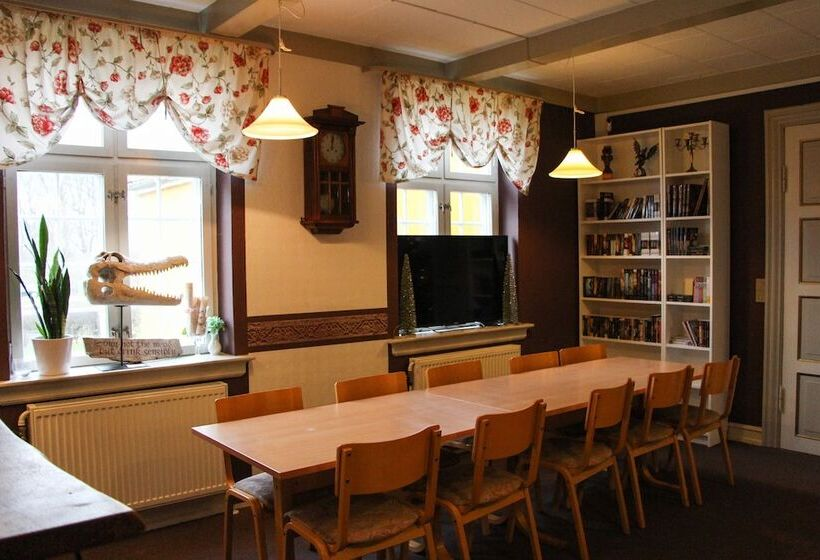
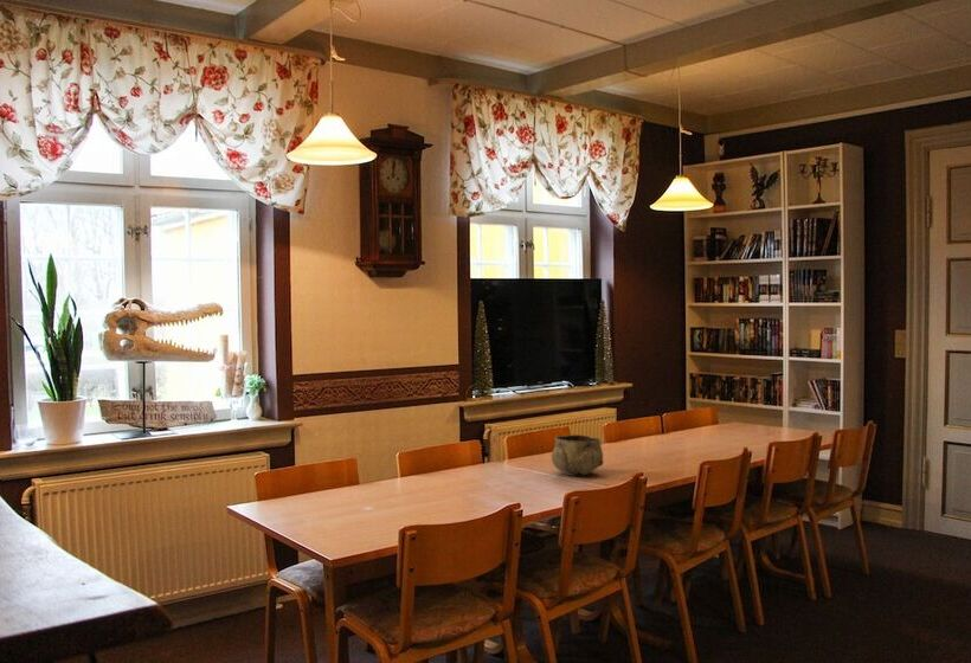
+ decorative bowl [551,433,605,476]
